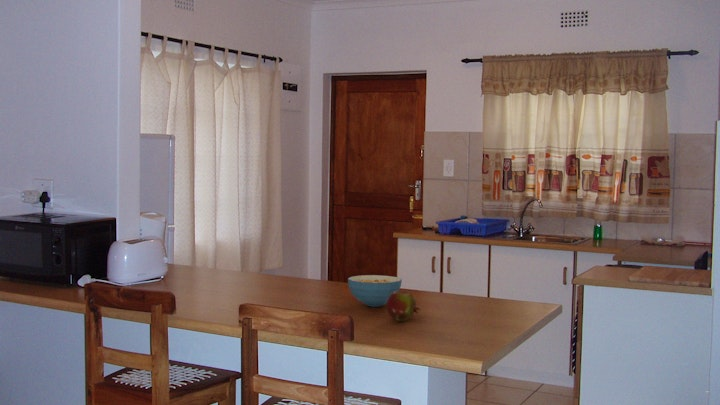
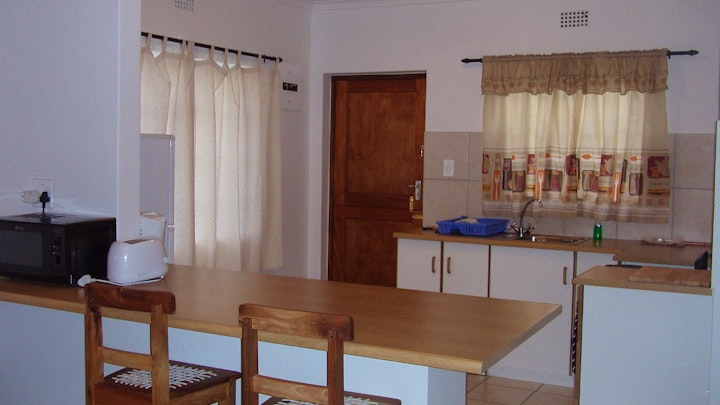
- cereal bowl [347,274,403,307]
- fruit [386,290,421,322]
